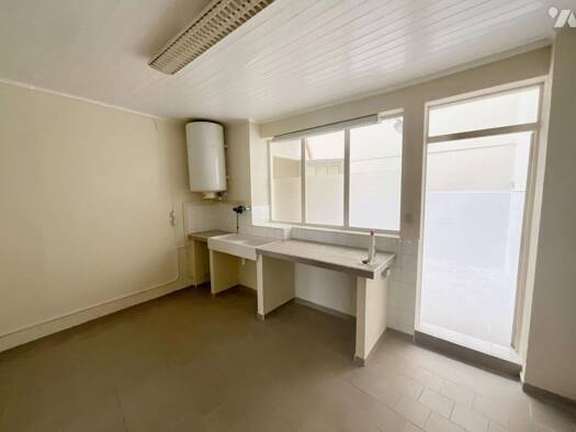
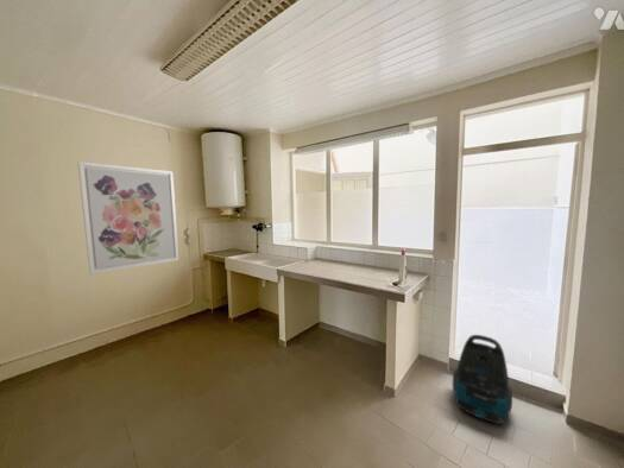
+ wall art [76,160,179,276]
+ vacuum cleaner [452,334,513,425]
